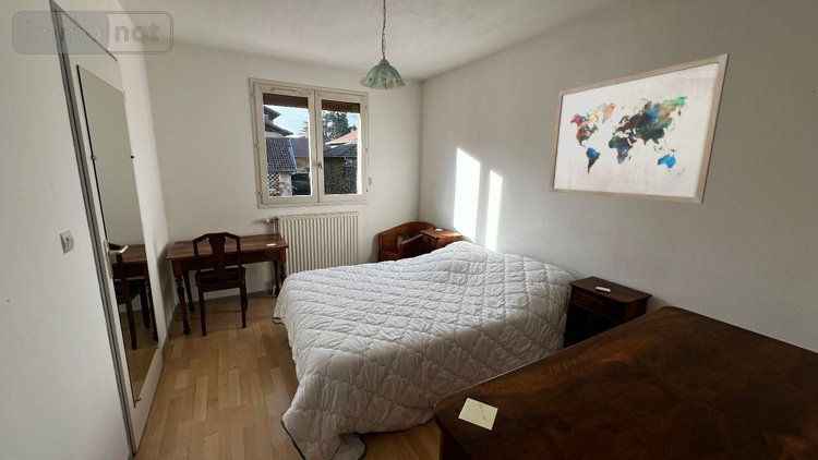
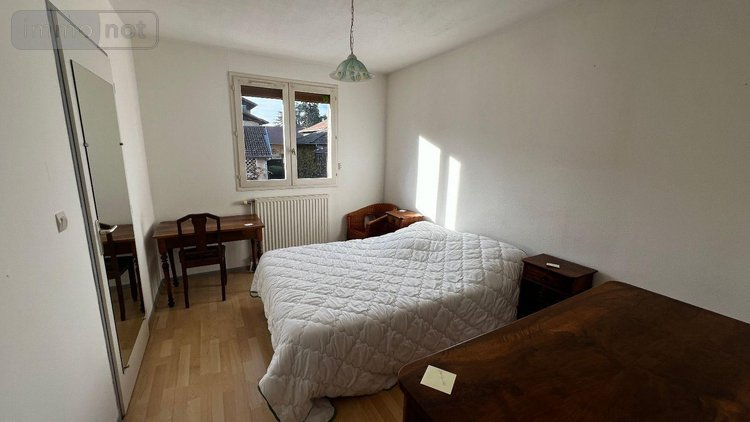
- wall art [548,52,731,205]
